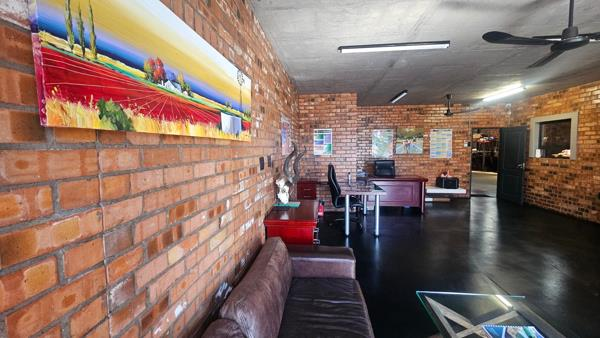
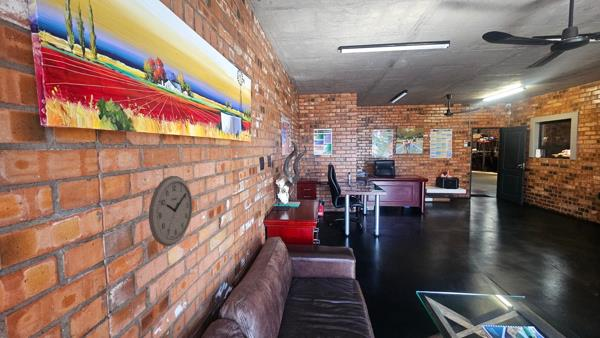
+ wall clock [148,175,193,247]
